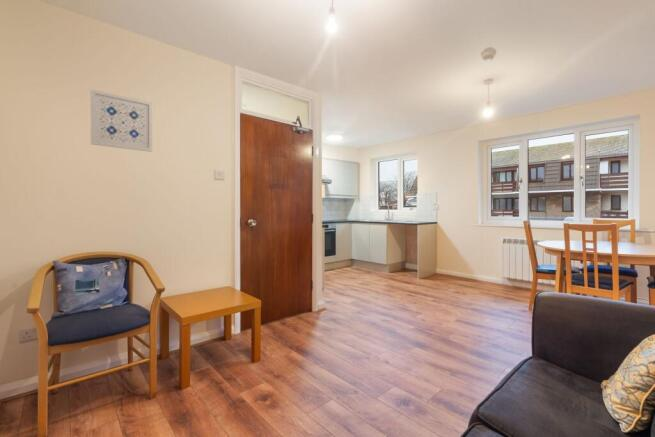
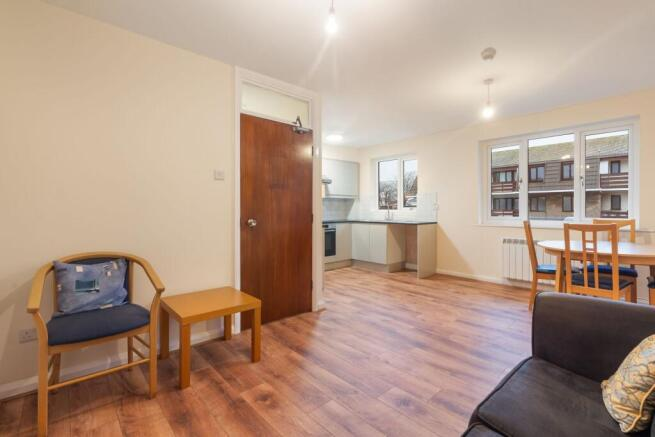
- wall art [90,88,153,153]
